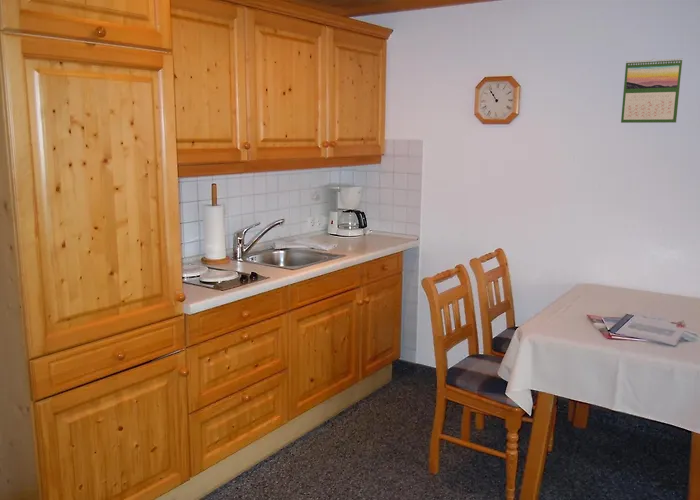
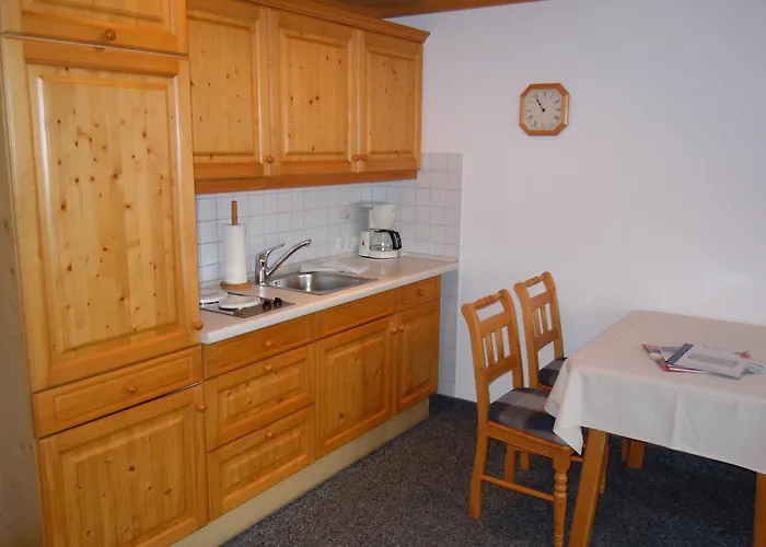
- calendar [620,57,684,124]
